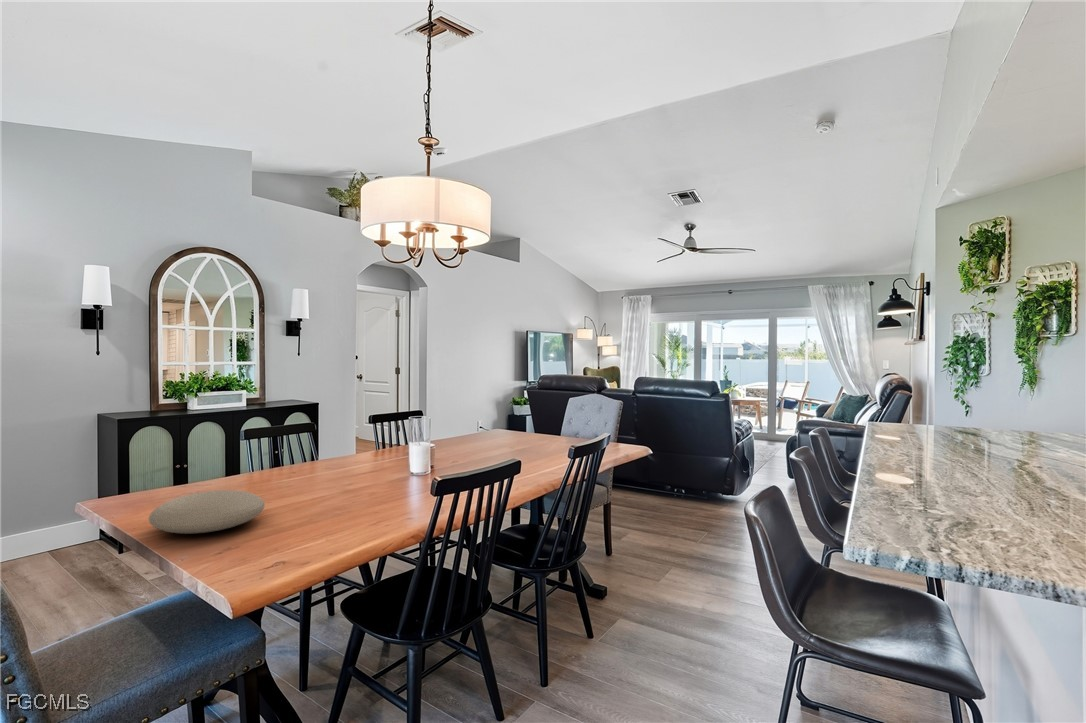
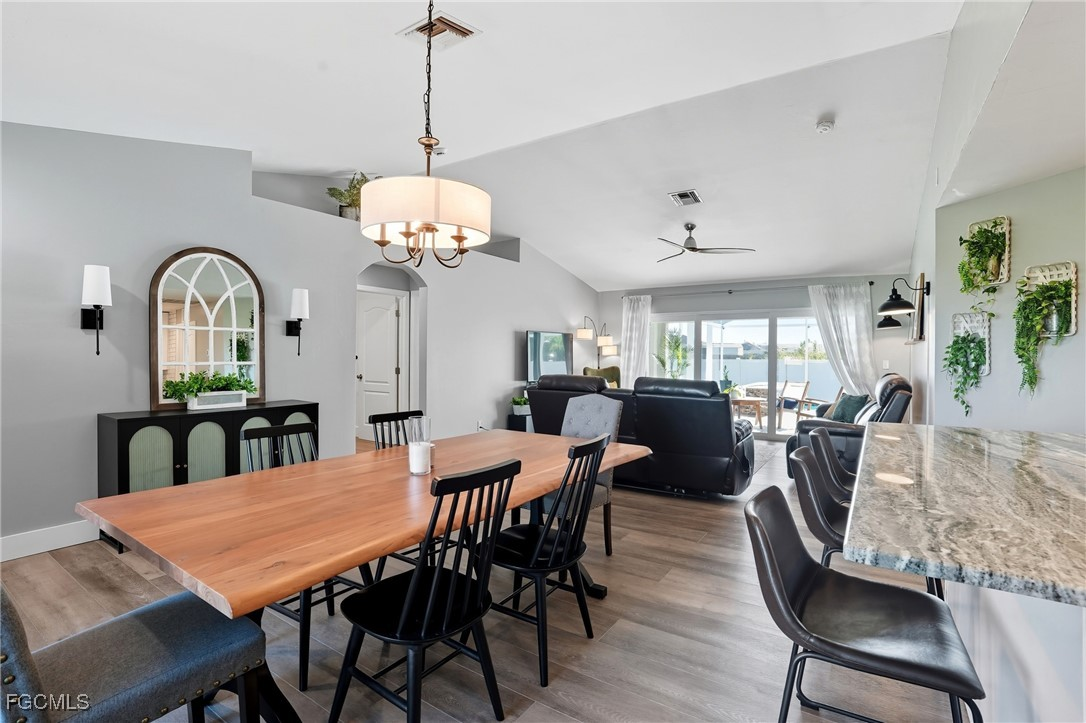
- plate [148,489,266,535]
